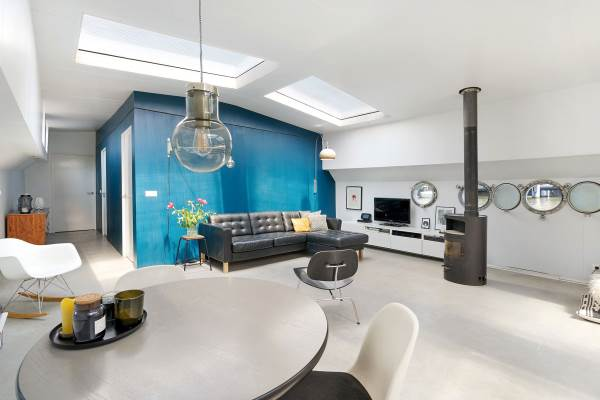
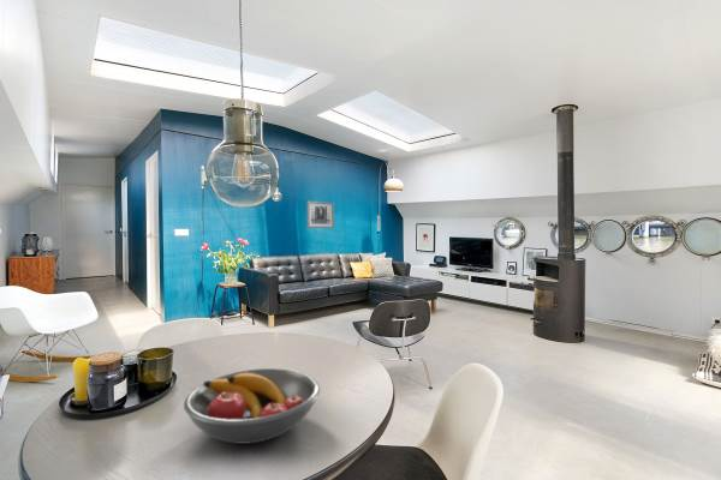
+ fruit bowl [183,367,321,445]
+ wall art [305,200,335,229]
